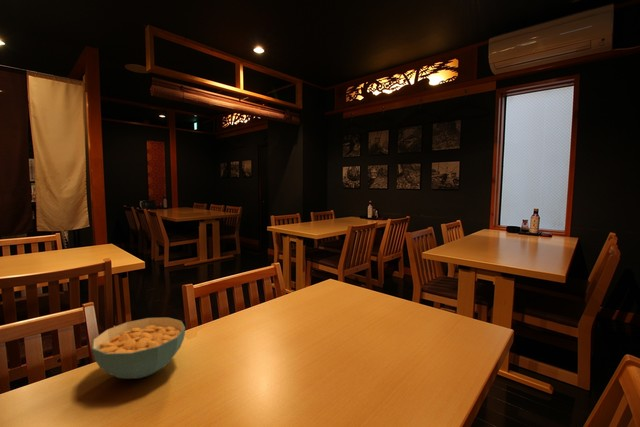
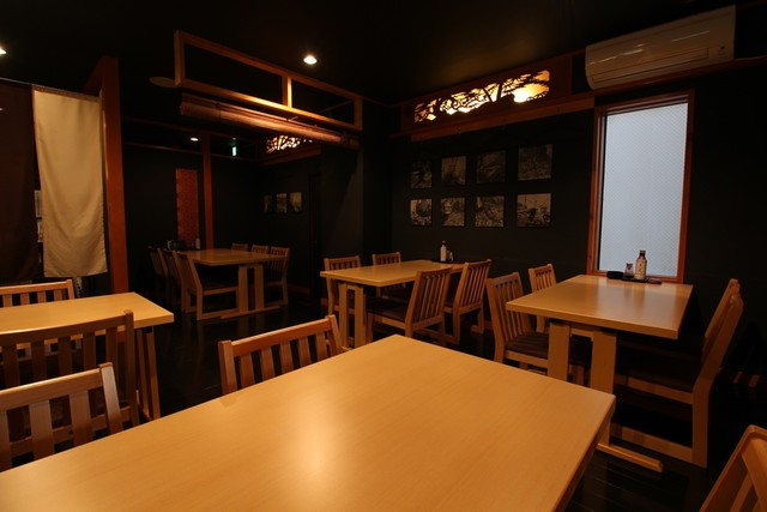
- cereal bowl [91,317,186,380]
